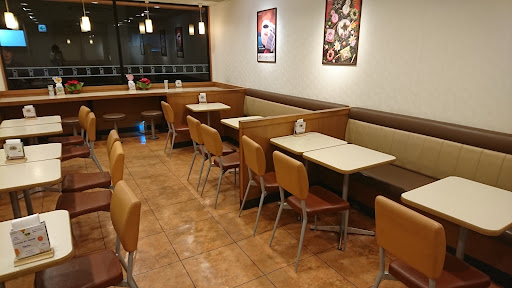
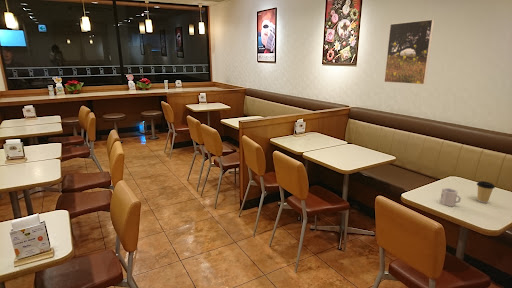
+ cup [439,187,462,208]
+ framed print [383,18,435,85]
+ coffee cup [476,180,496,204]
